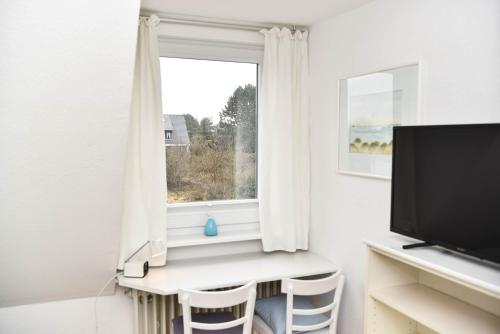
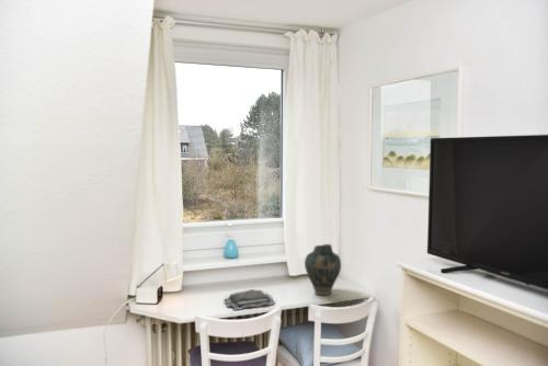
+ vase [304,243,342,296]
+ book [222,284,276,311]
